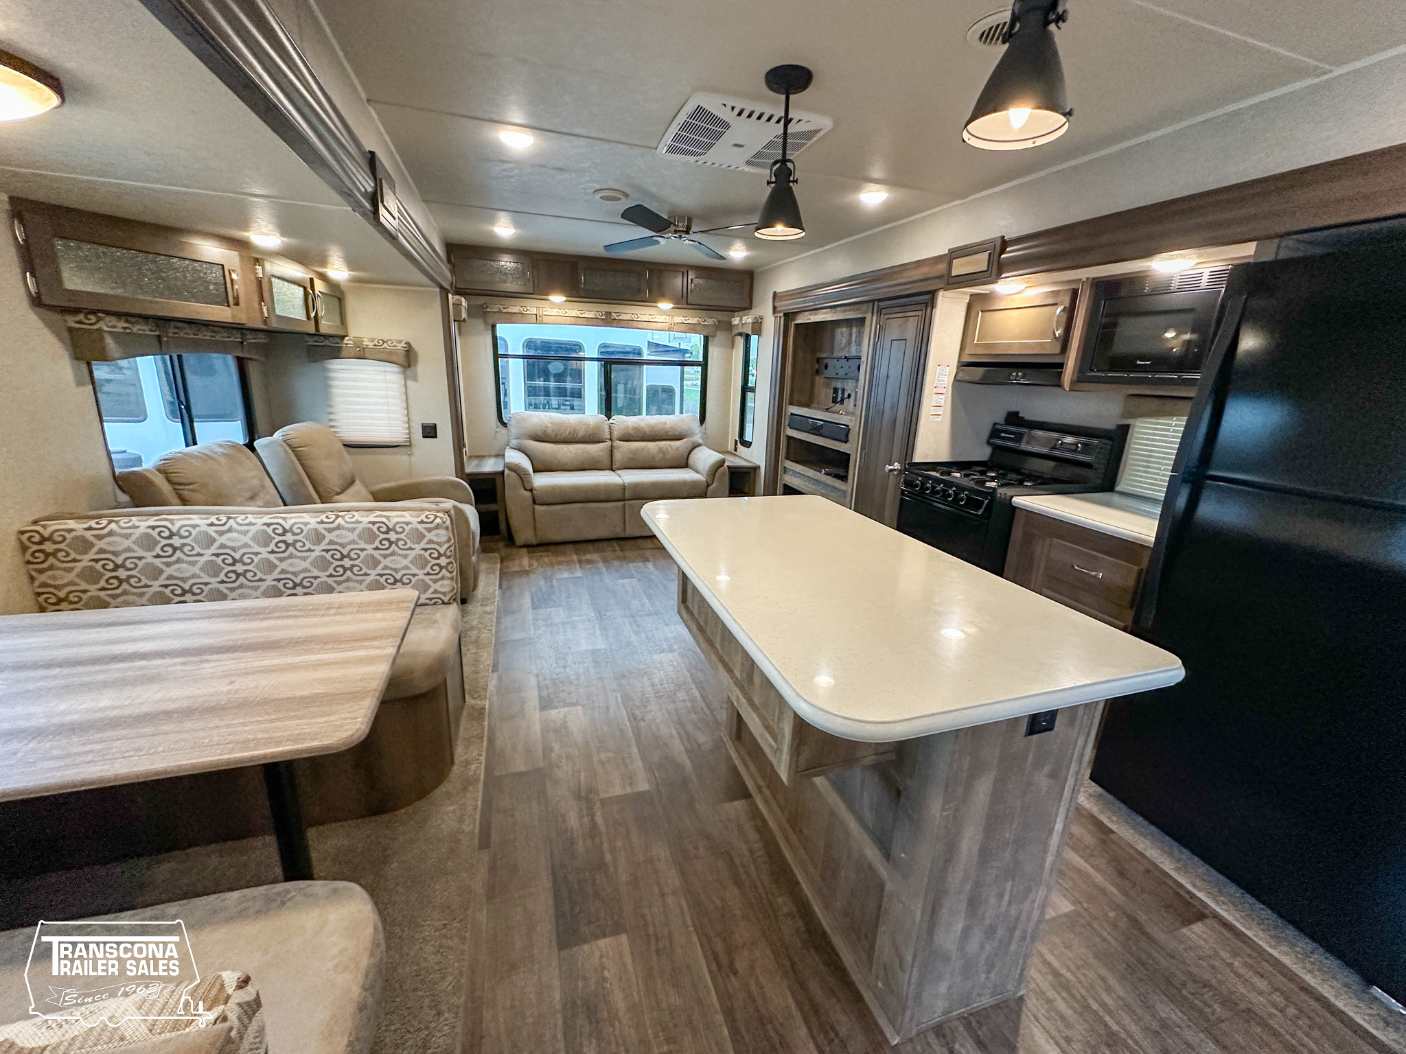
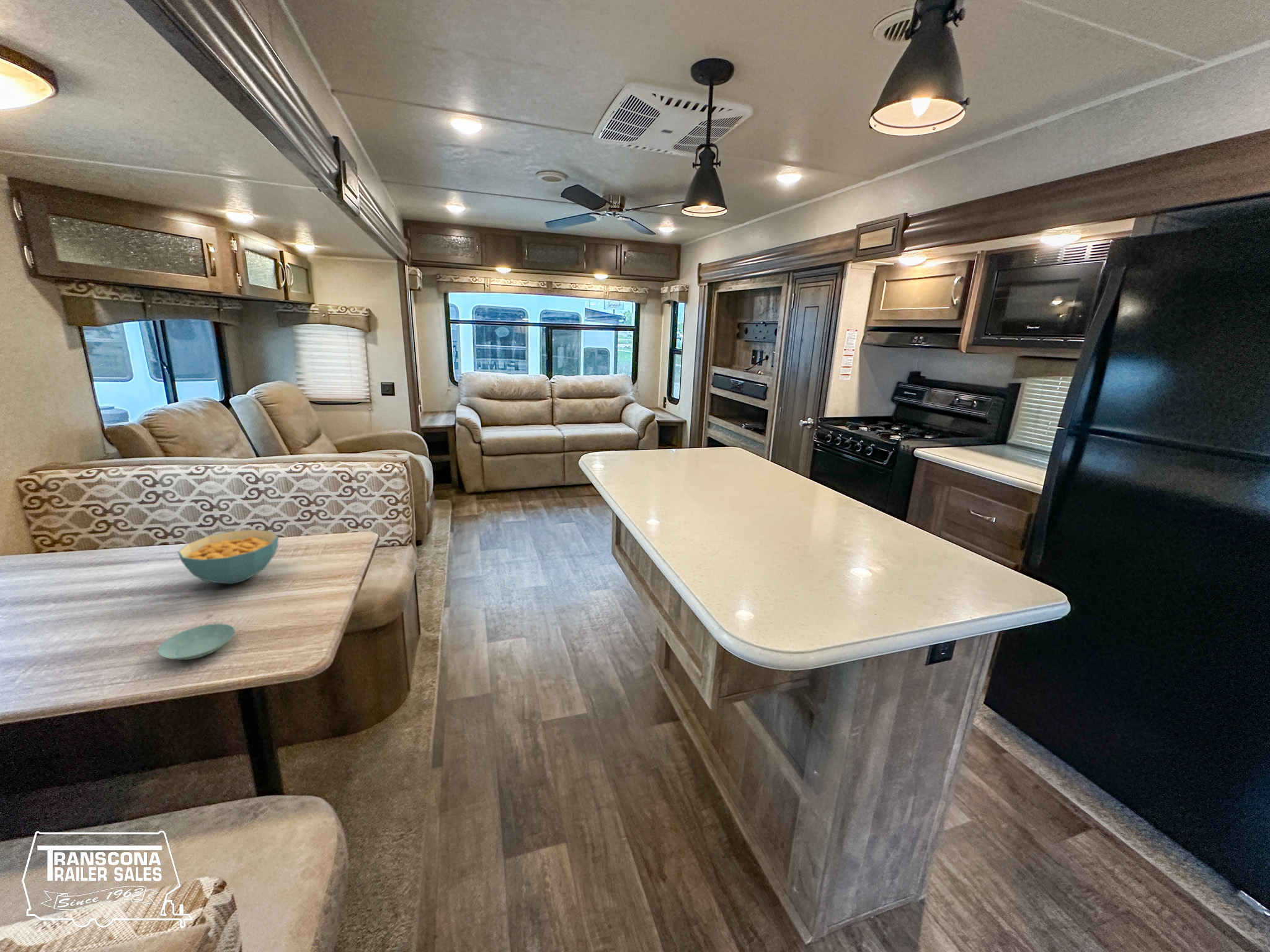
+ saucer [157,623,236,661]
+ cereal bowl [177,529,279,584]
